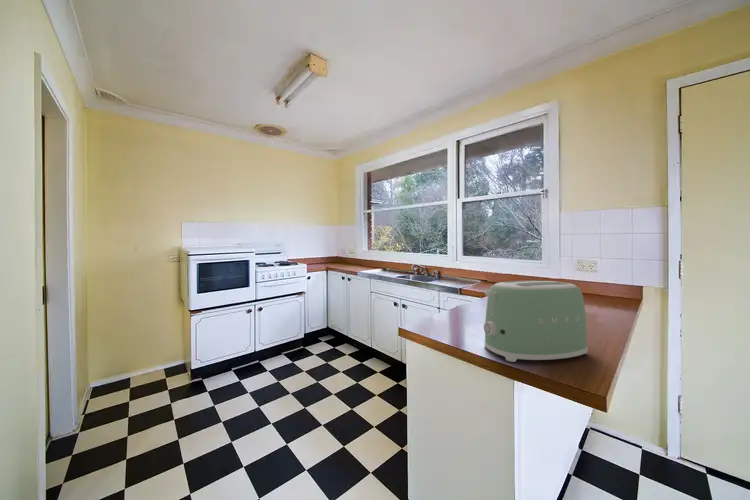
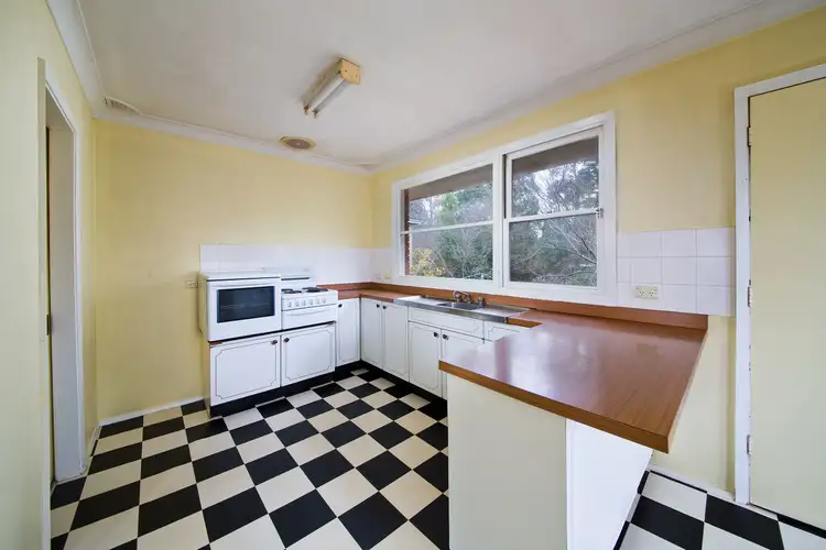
- toaster [483,279,589,363]
